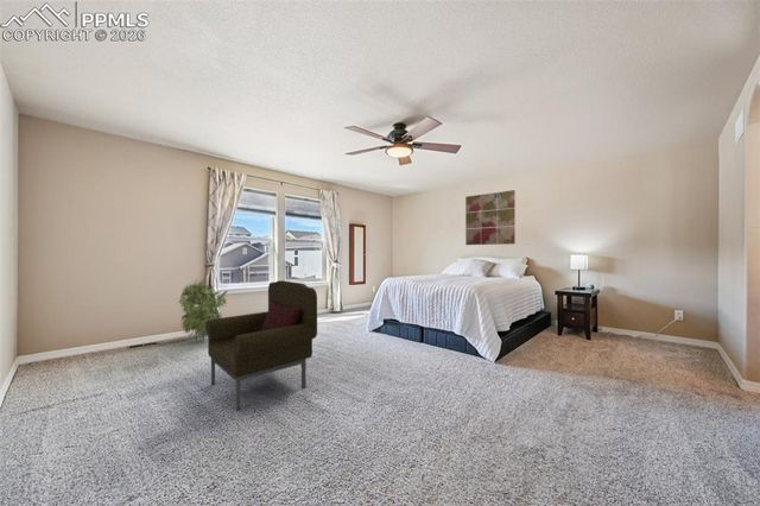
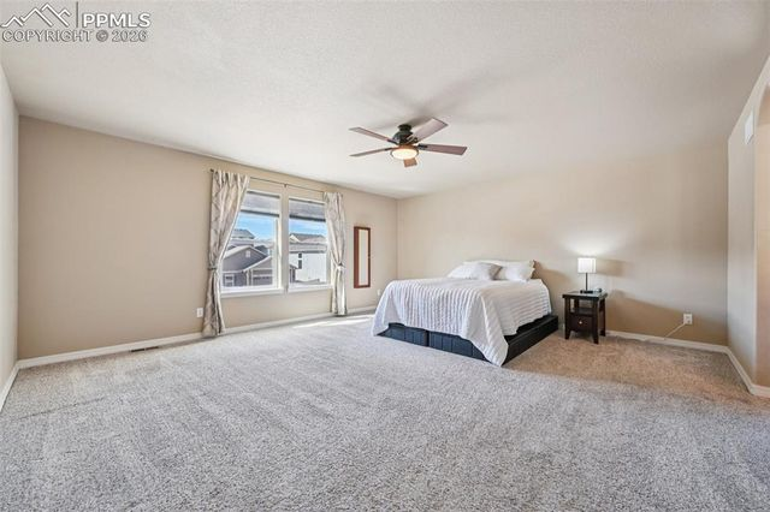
- indoor plant [177,278,229,343]
- armchair [205,279,318,411]
- wall art [464,189,517,246]
